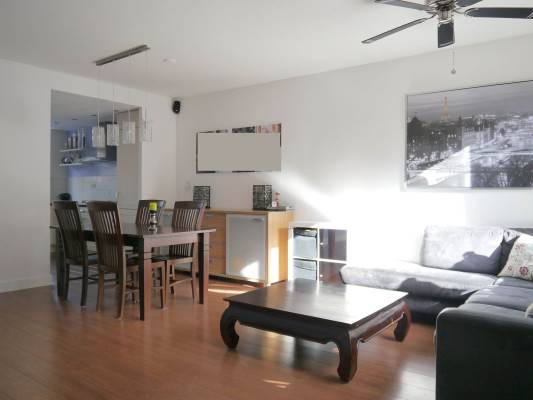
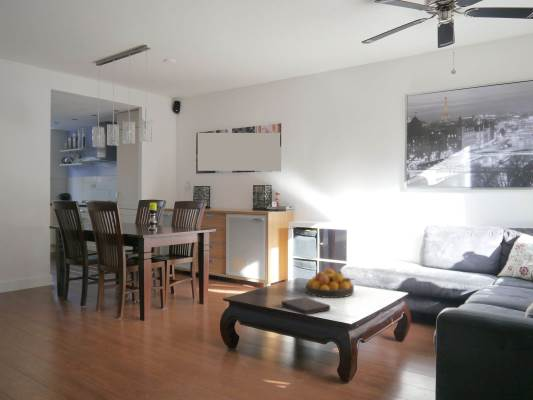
+ fruit bowl [305,268,356,299]
+ book [280,296,331,316]
